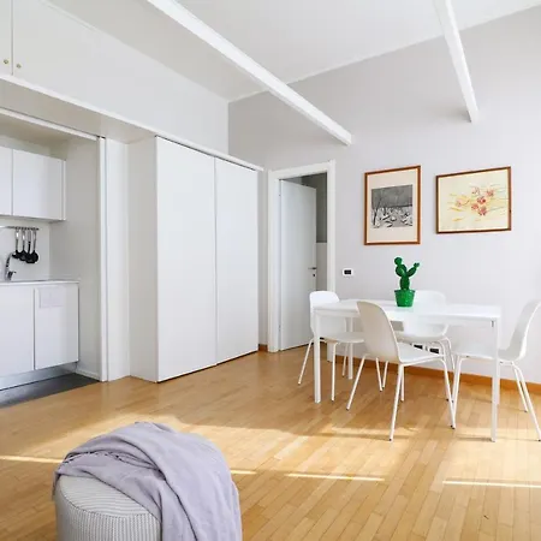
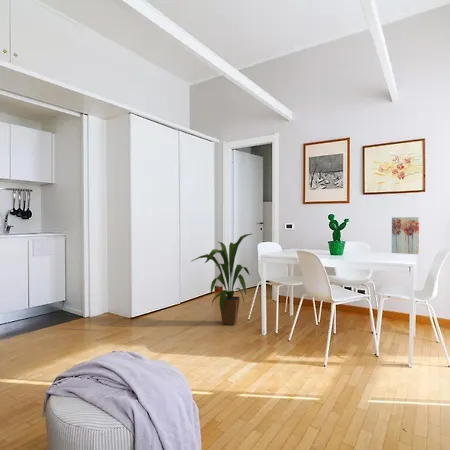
+ house plant [190,233,252,326]
+ wall art [391,216,420,255]
